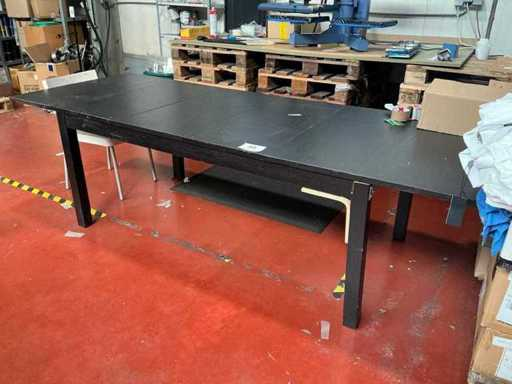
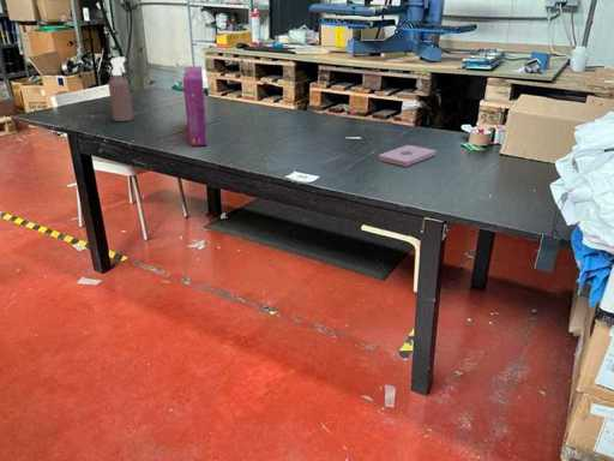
+ spray bottle [107,56,134,122]
+ box [182,65,209,146]
+ notepad [378,144,438,168]
